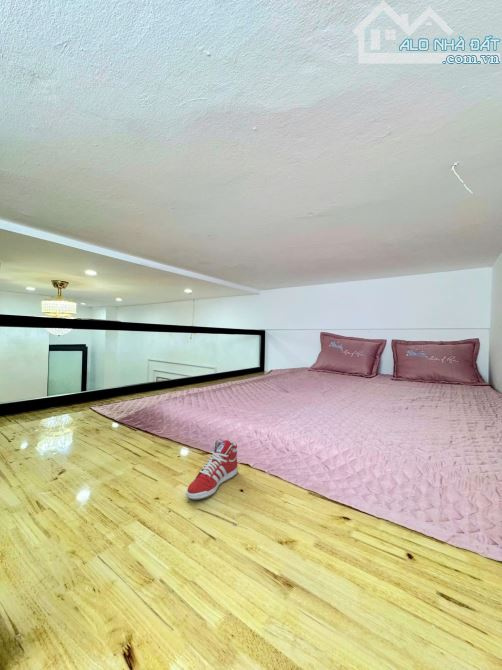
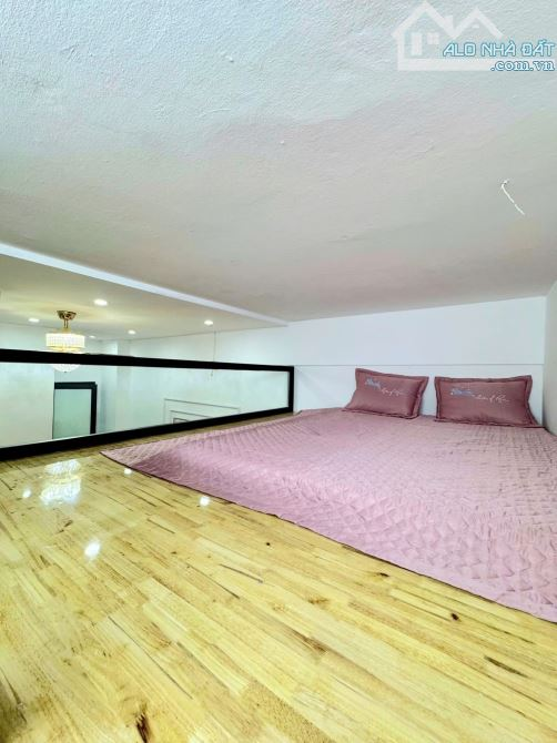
- sneaker [185,439,239,501]
